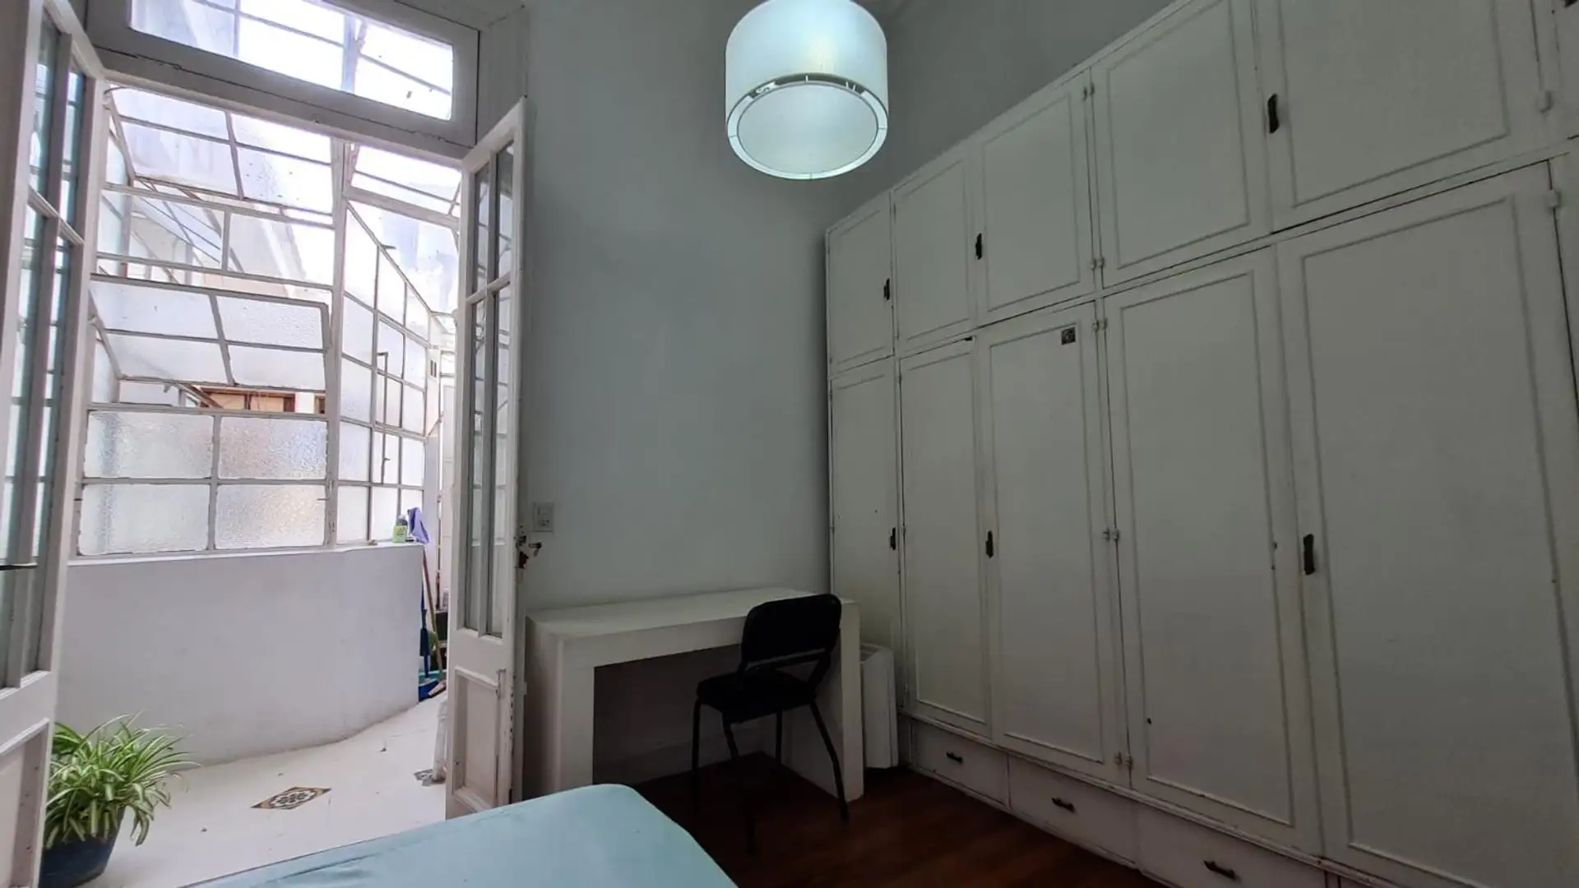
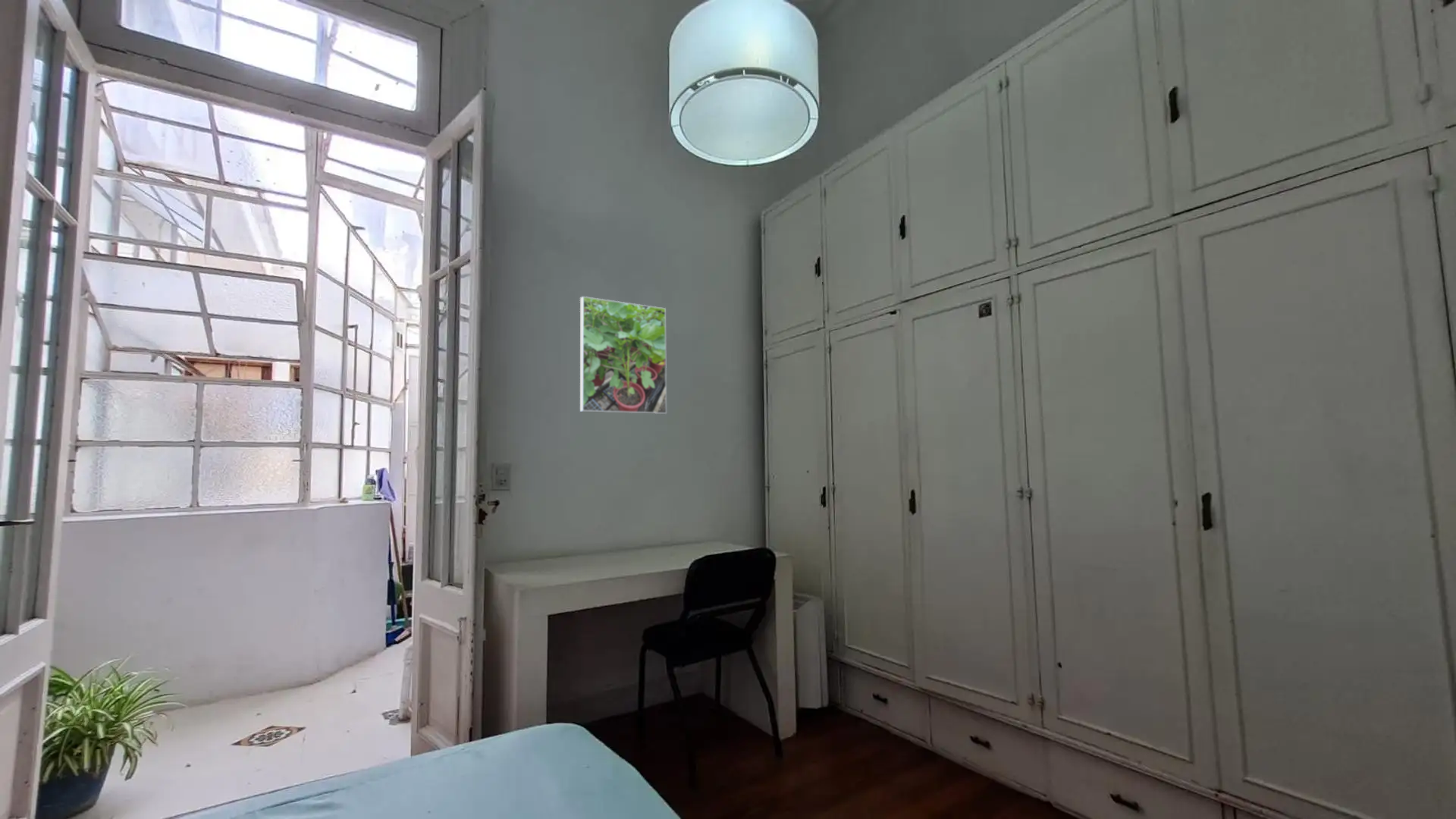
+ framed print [579,296,667,415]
